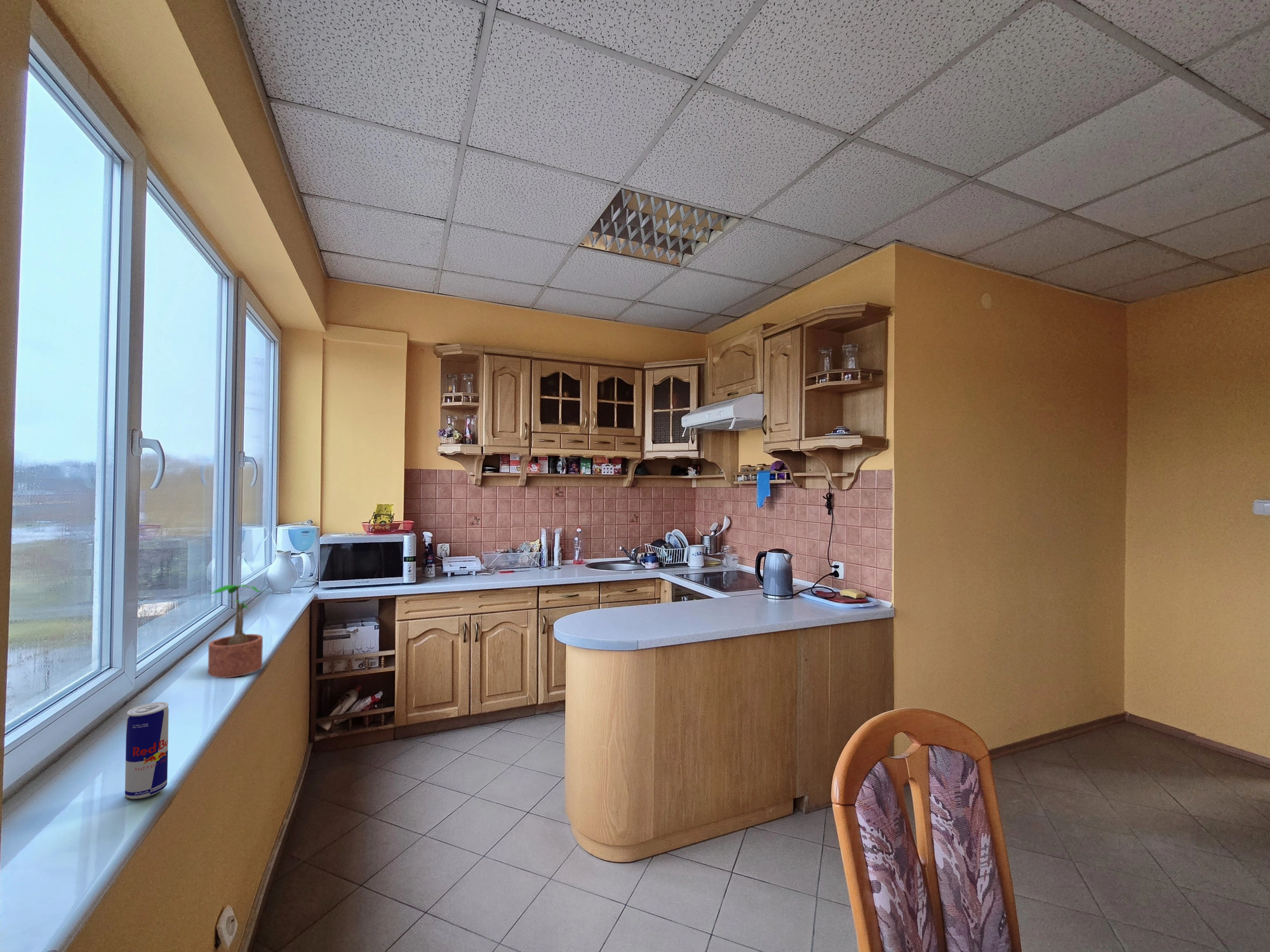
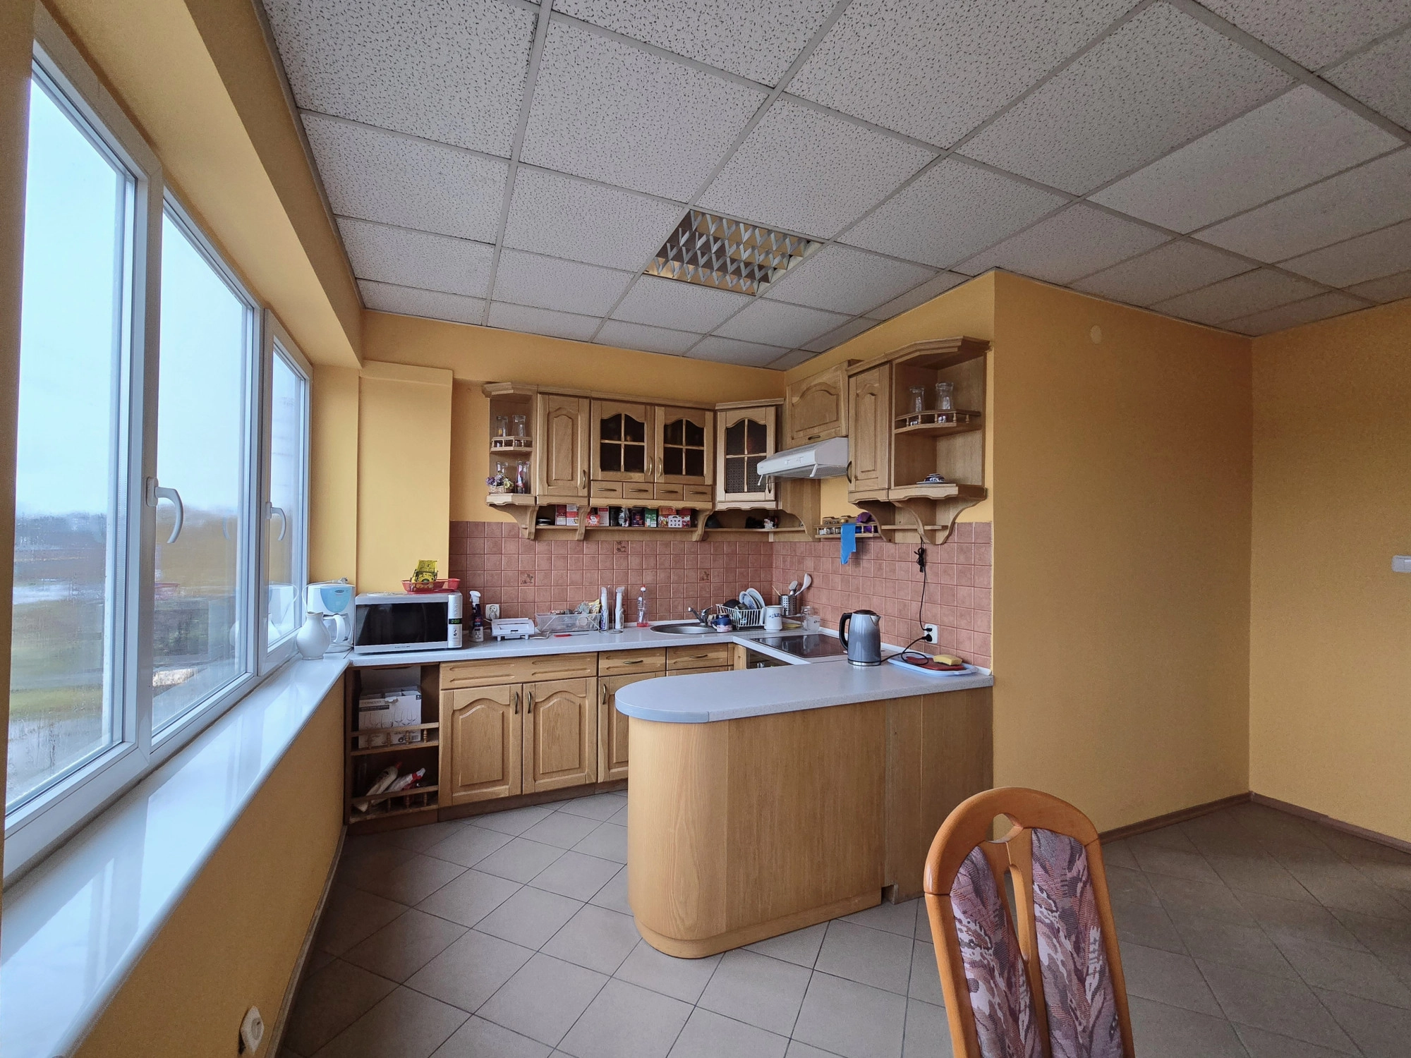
- potted plant [207,584,267,678]
- beverage can [124,701,170,800]
